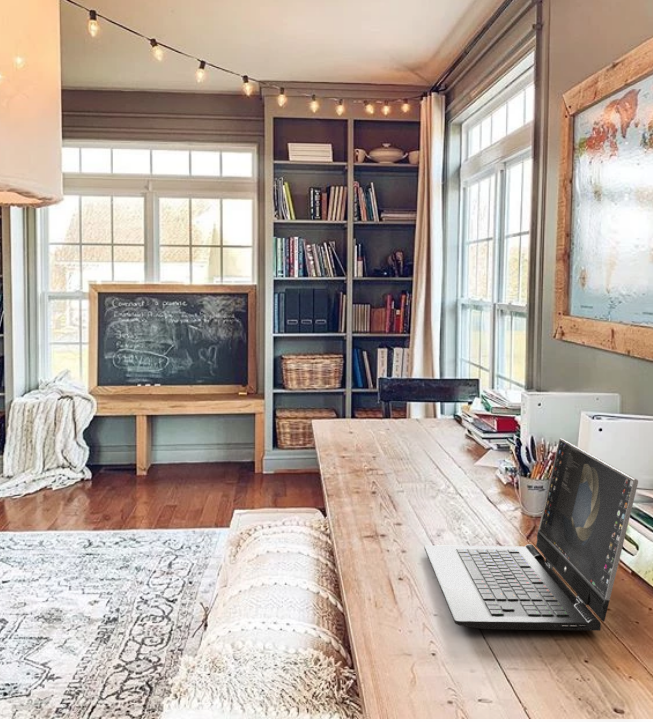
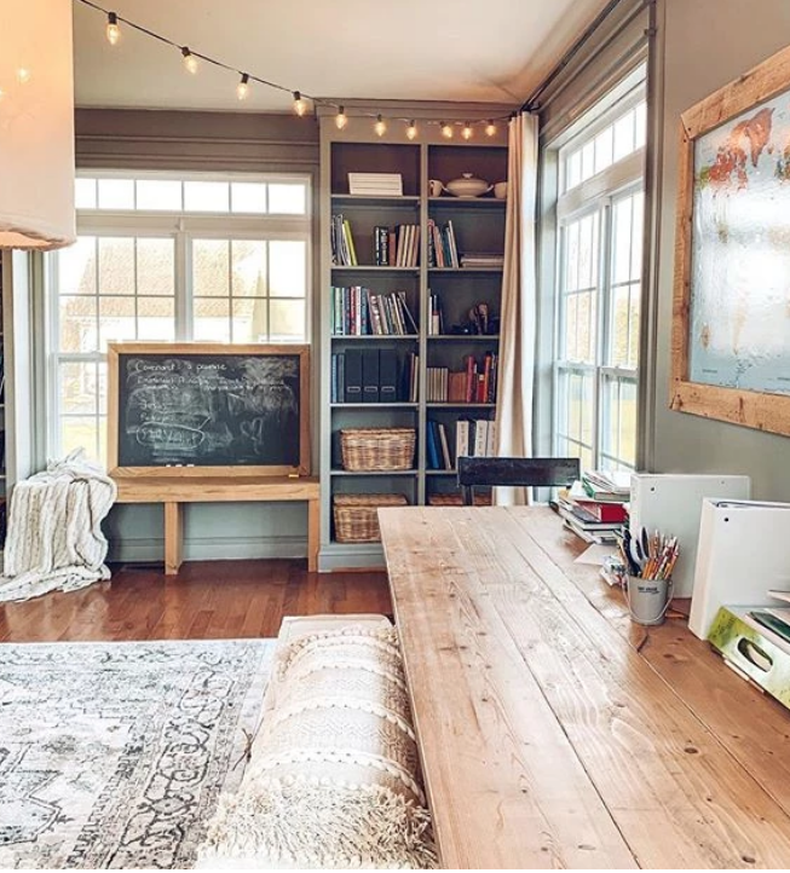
- laptop [423,437,639,632]
